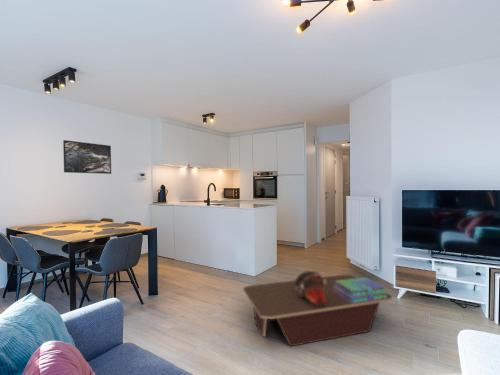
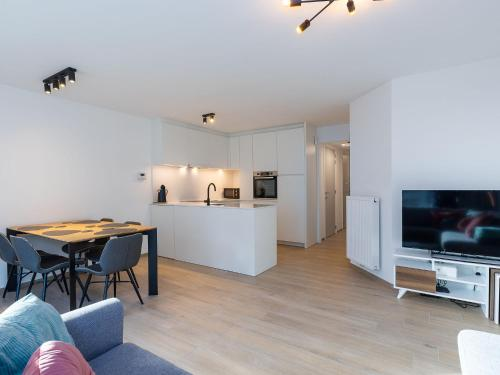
- stack of books [333,276,389,303]
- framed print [62,139,112,175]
- coffee table [242,274,394,348]
- decorative bowl [294,269,328,306]
